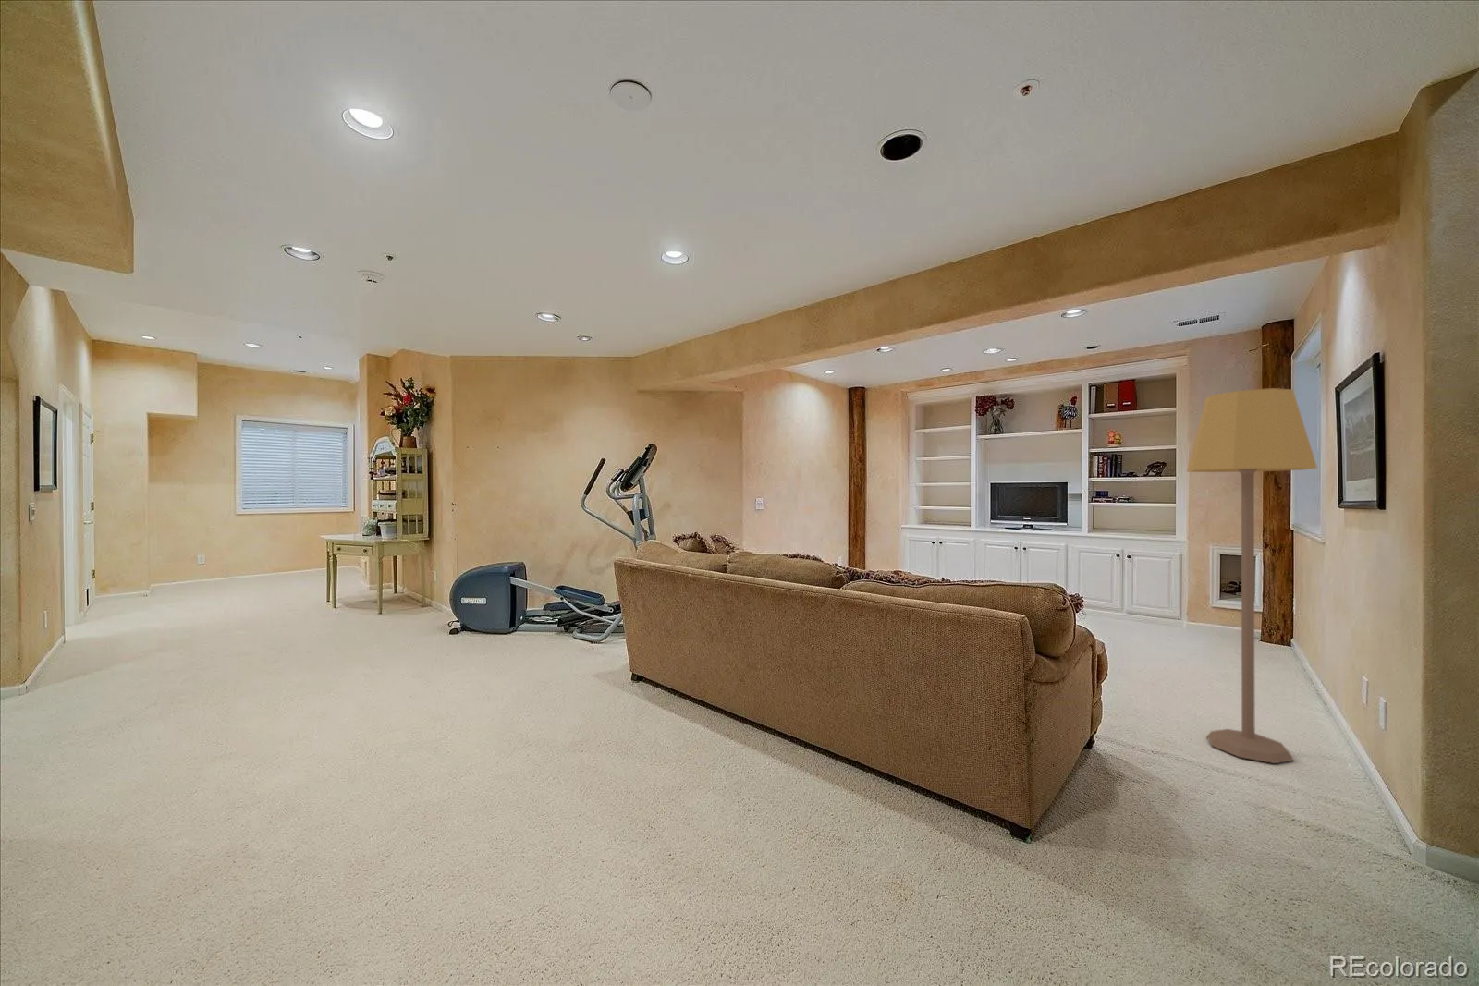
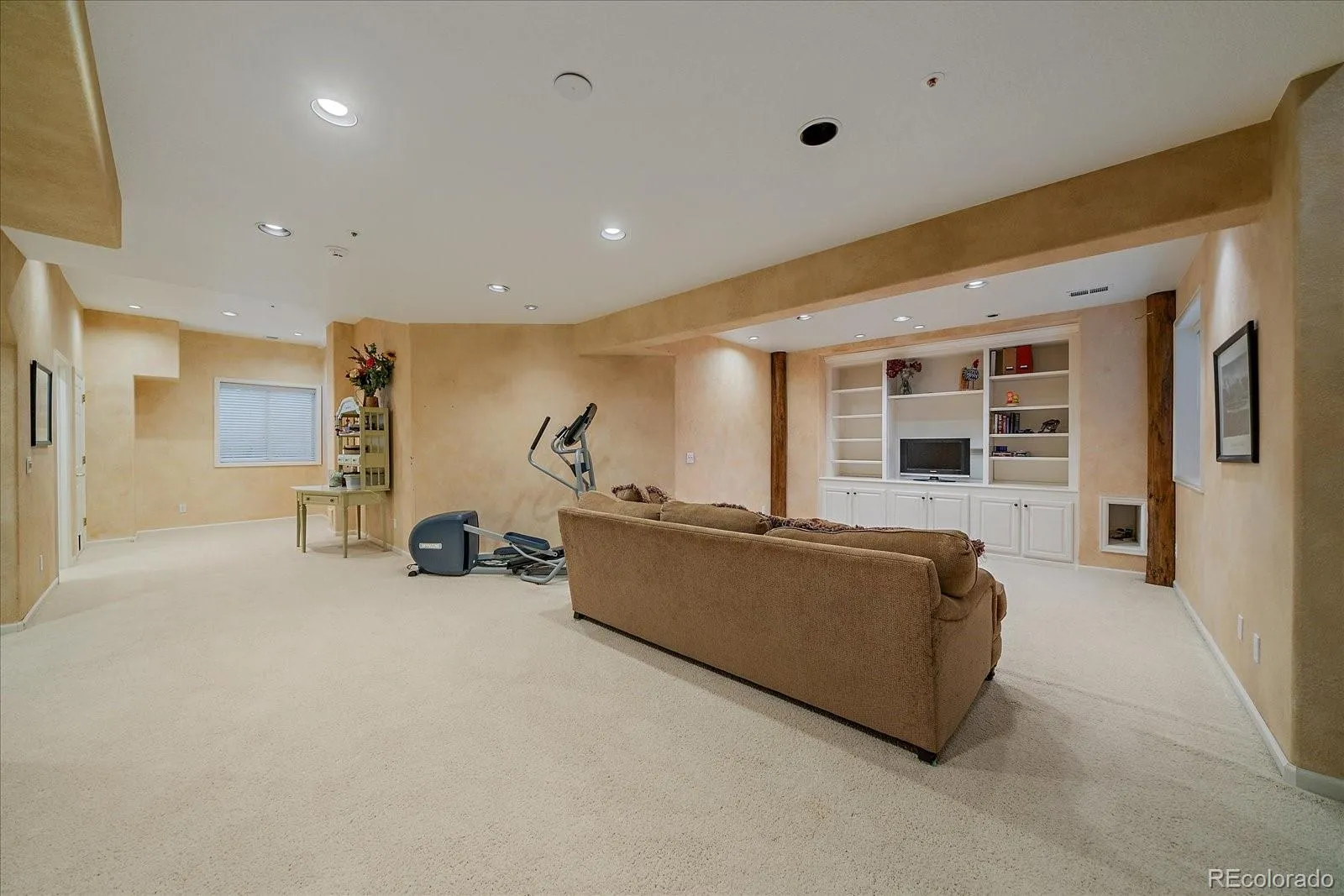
- lamp [1186,387,1318,764]
